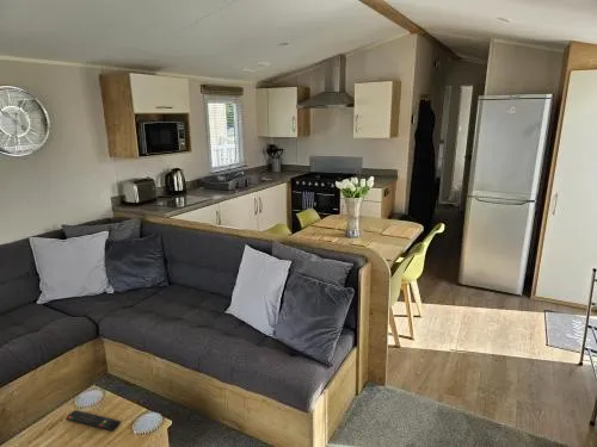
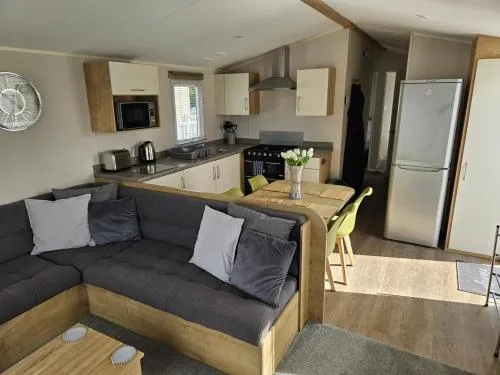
- remote control [64,409,122,433]
